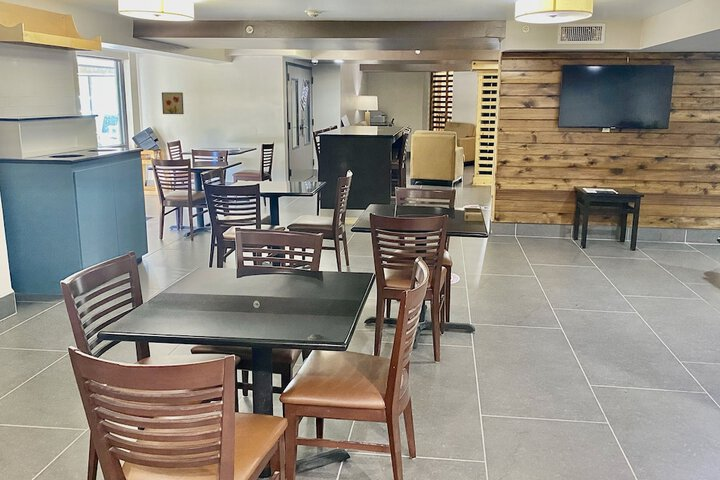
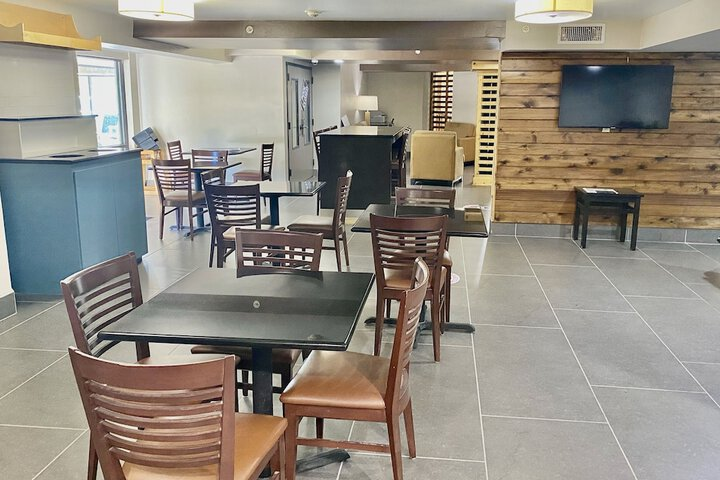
- wall art [161,91,185,115]
